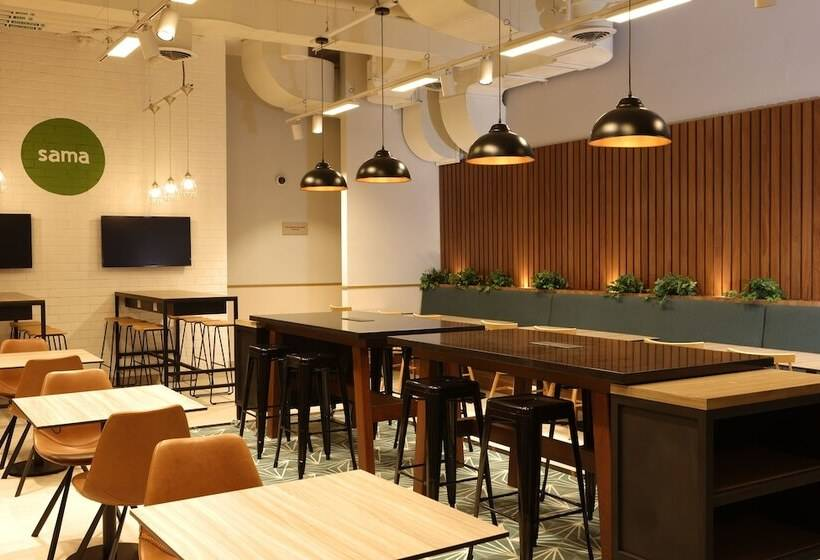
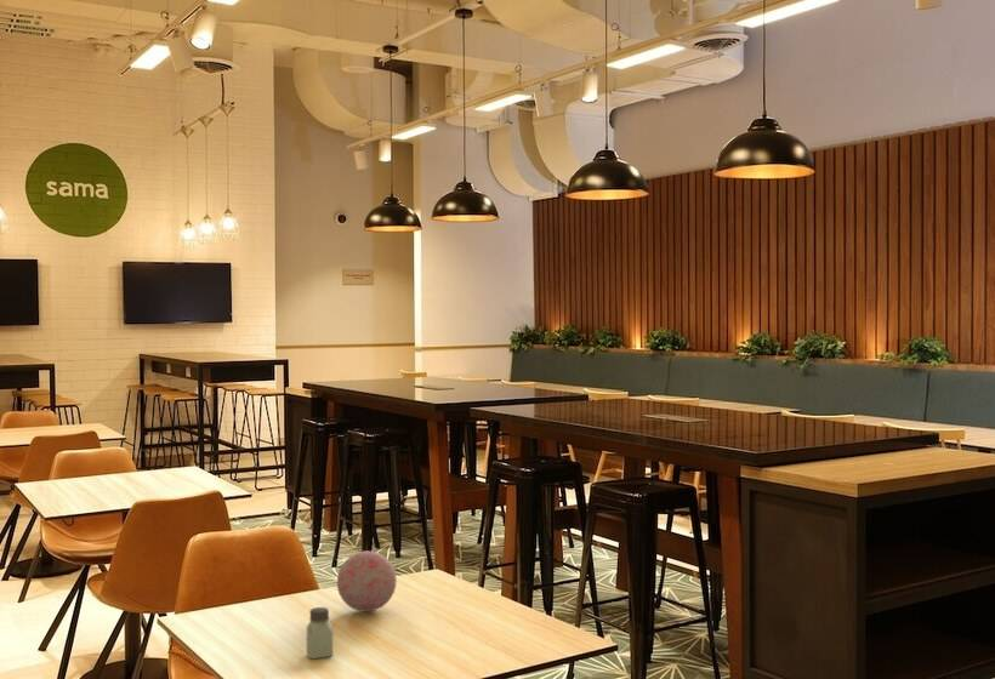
+ decorative orb [336,549,398,612]
+ saltshaker [306,606,334,660]
